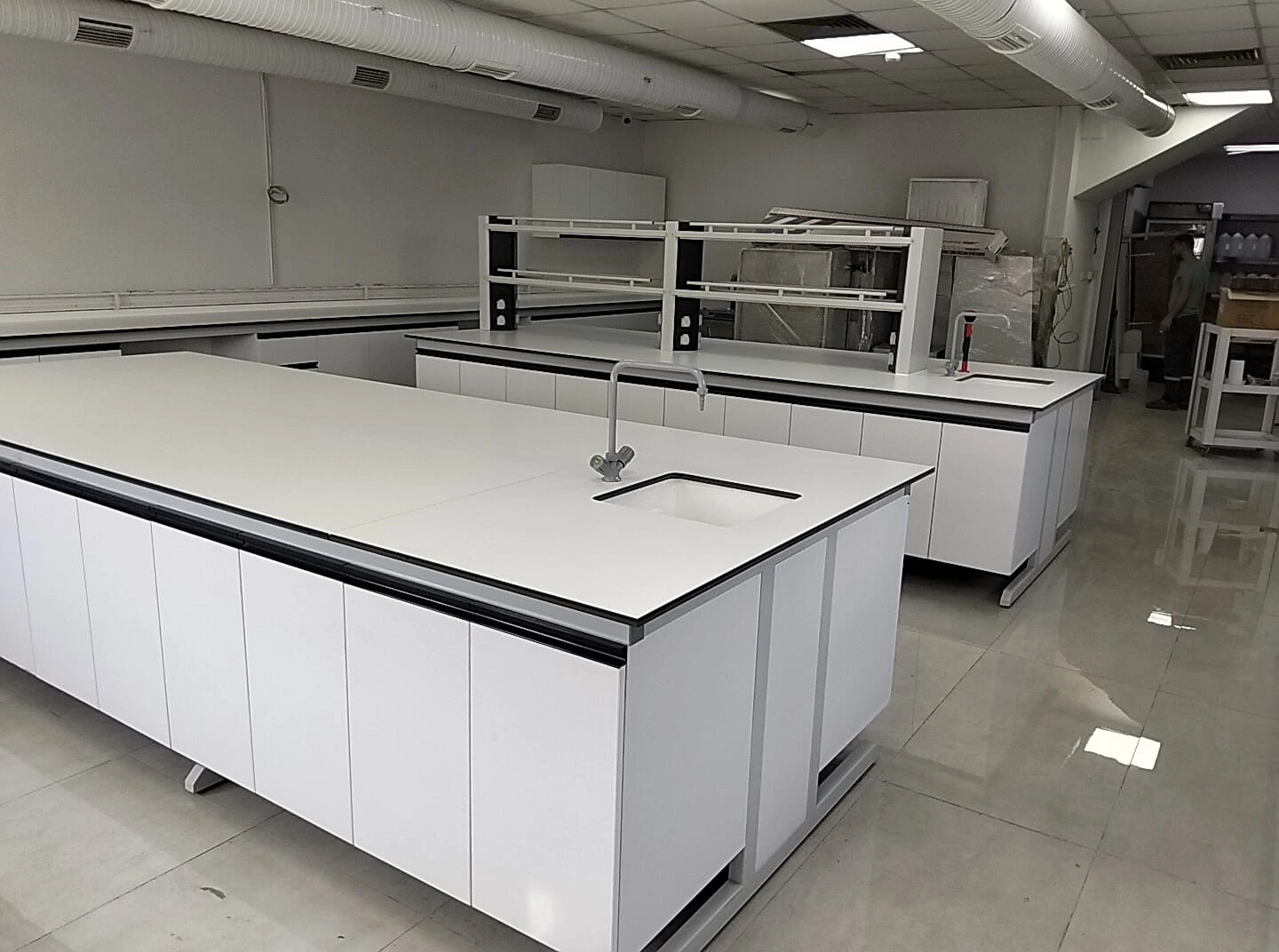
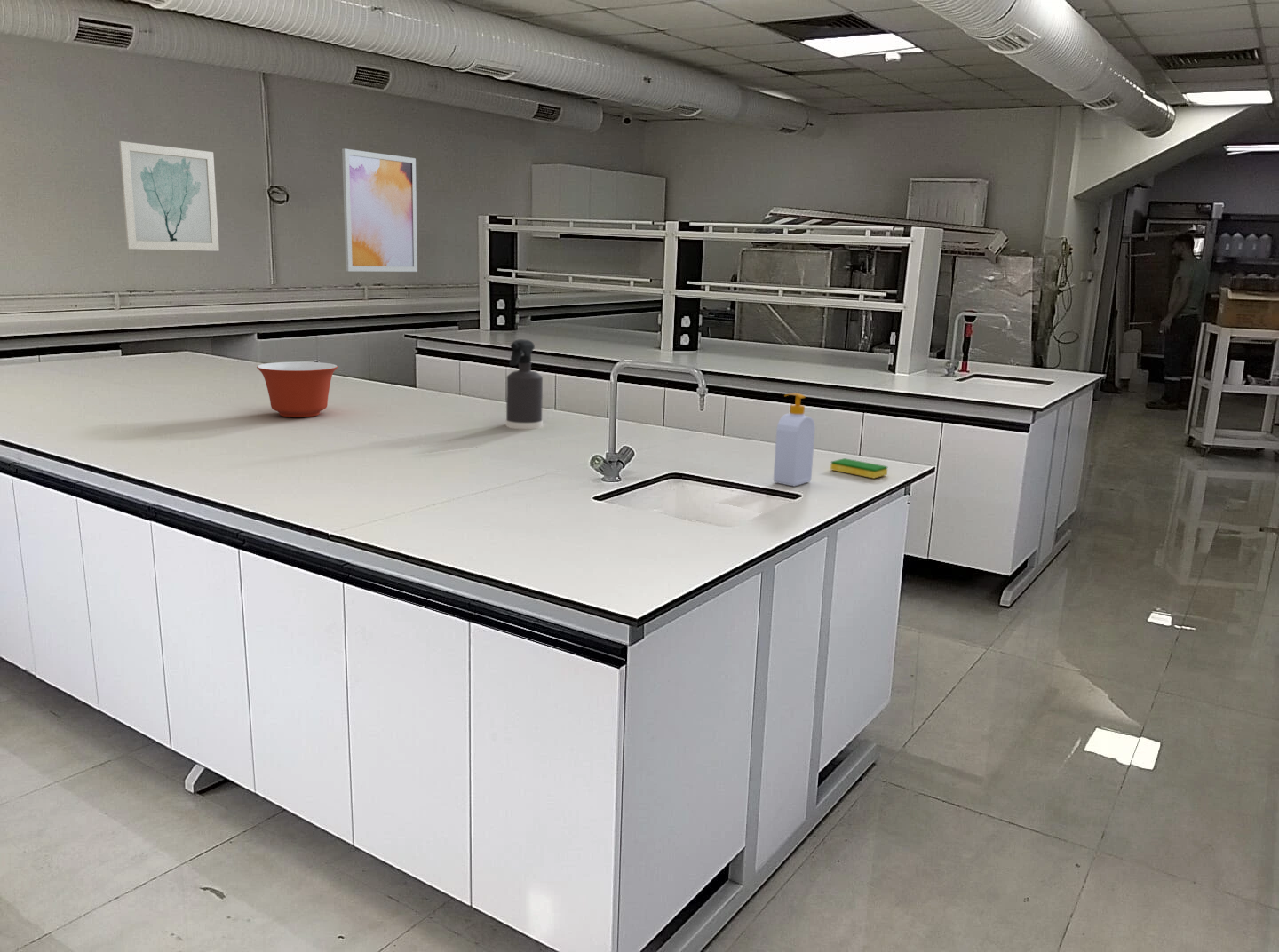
+ dish sponge [830,457,888,480]
+ spray bottle [504,338,544,430]
+ soap bottle [773,393,816,488]
+ wall art [341,147,418,273]
+ mixing bowl [256,361,338,418]
+ wall art [118,140,220,252]
